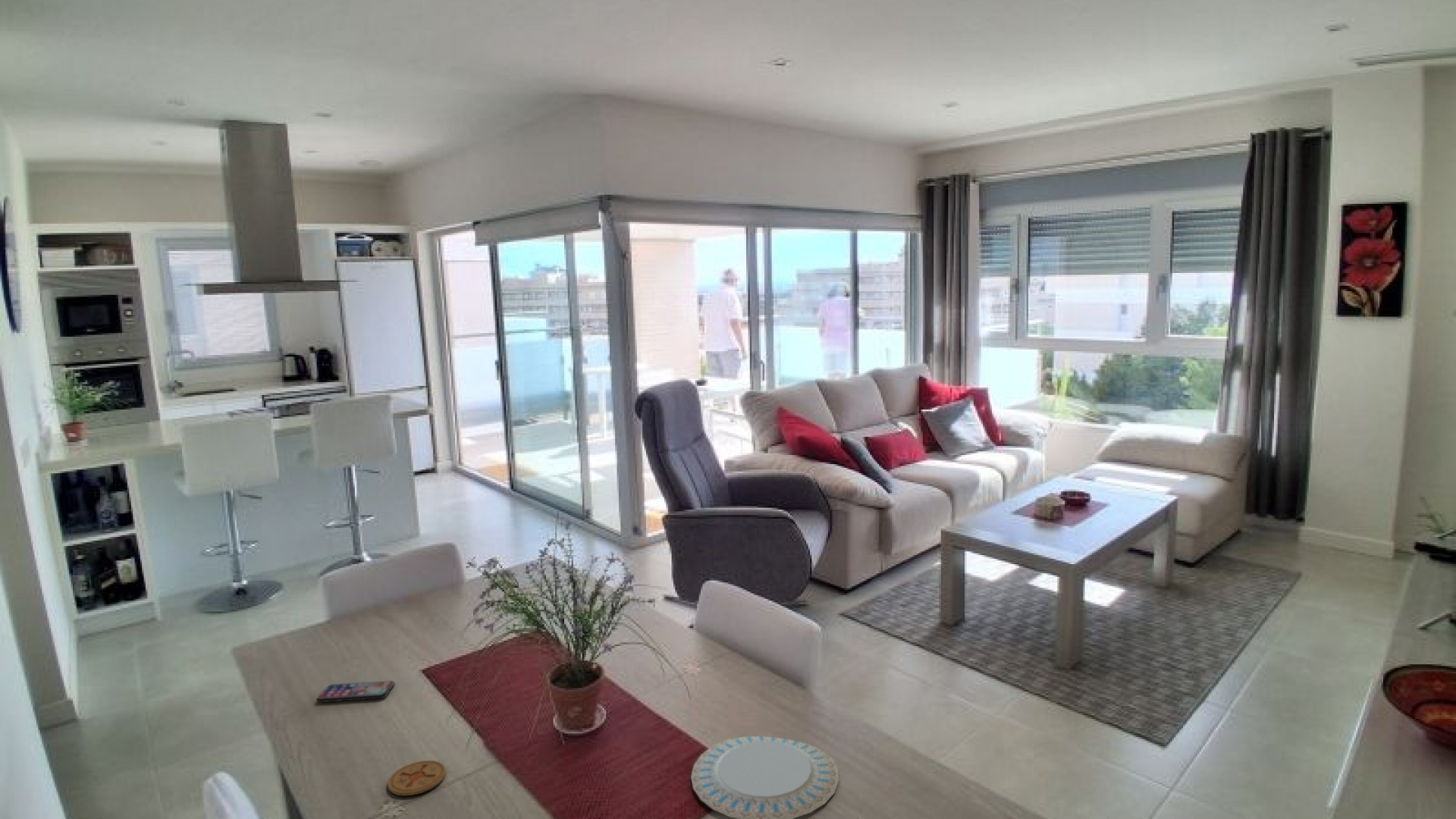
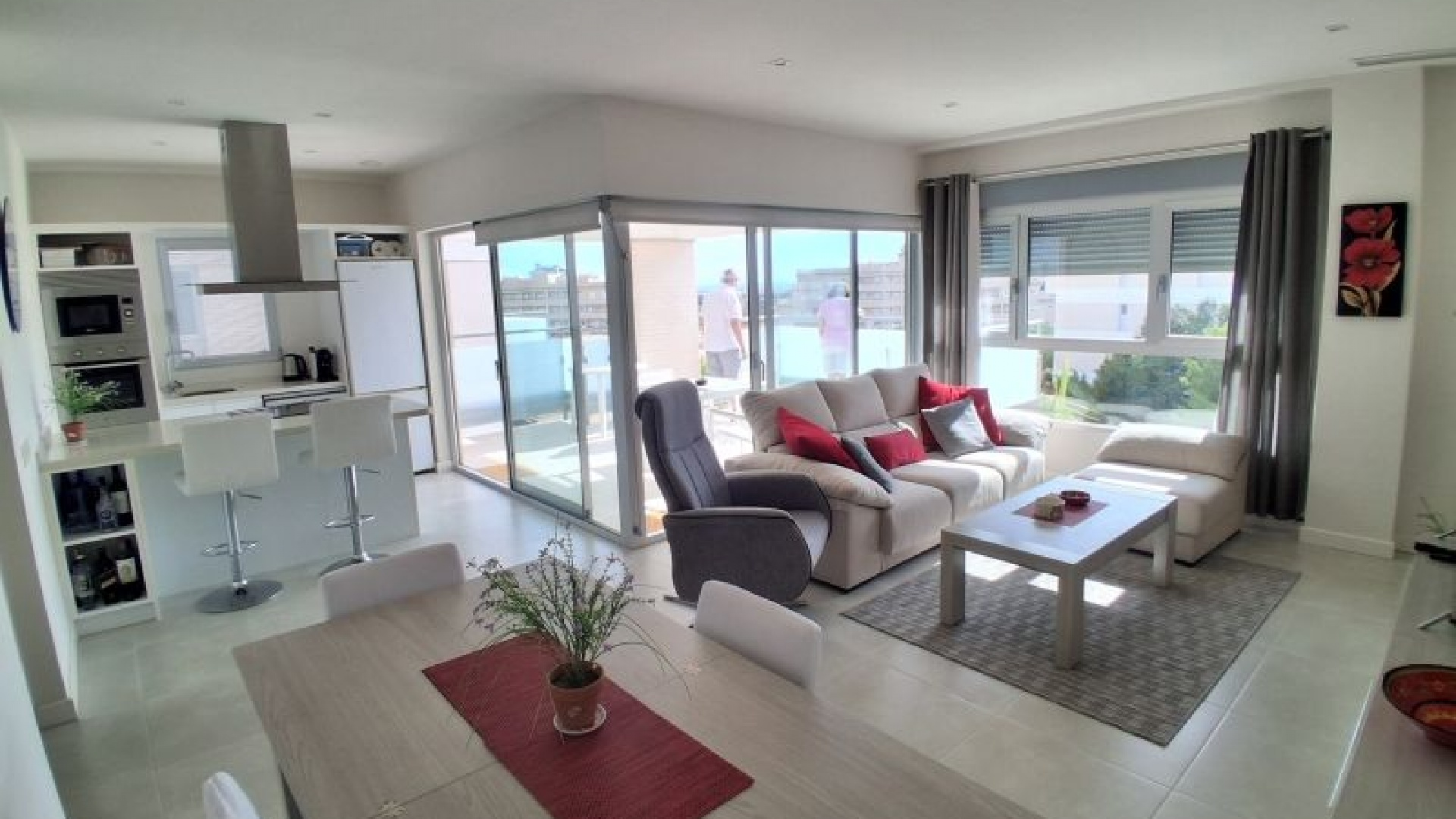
- coaster [387,760,447,796]
- smartphone [315,680,396,703]
- chinaware [690,736,840,819]
